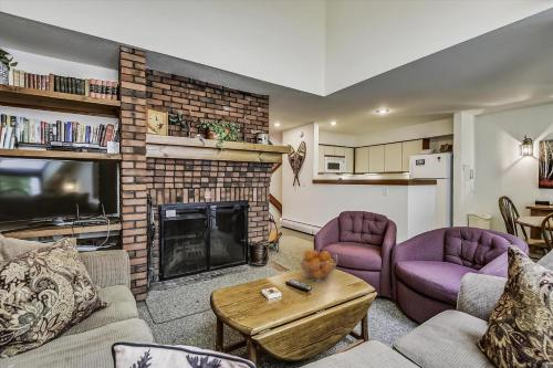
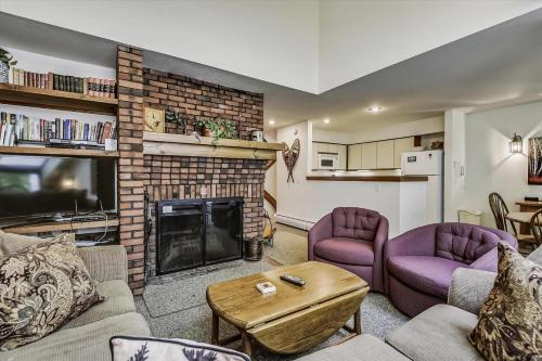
- fruit basket [298,249,338,283]
